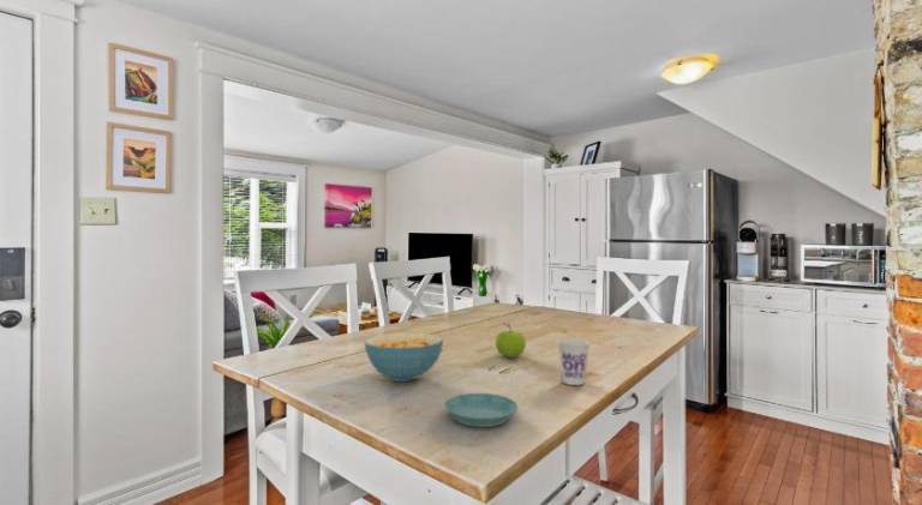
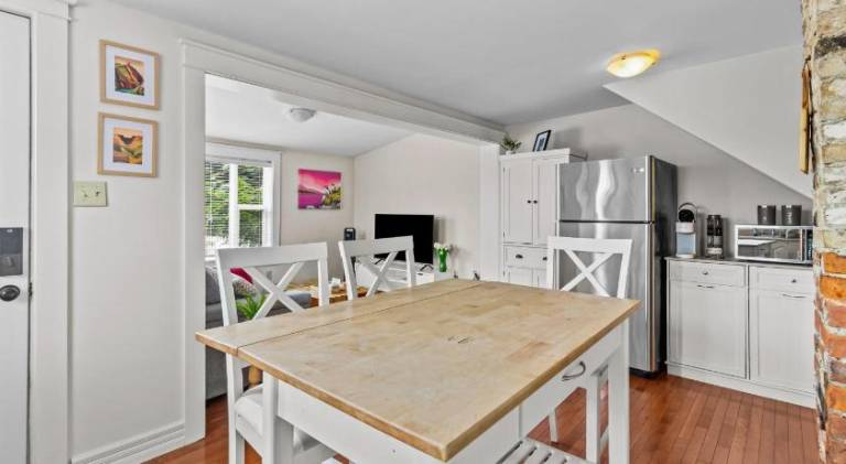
- saucer [443,392,519,428]
- cup [556,337,591,386]
- fruit [484,321,527,359]
- cereal bowl [363,332,444,383]
